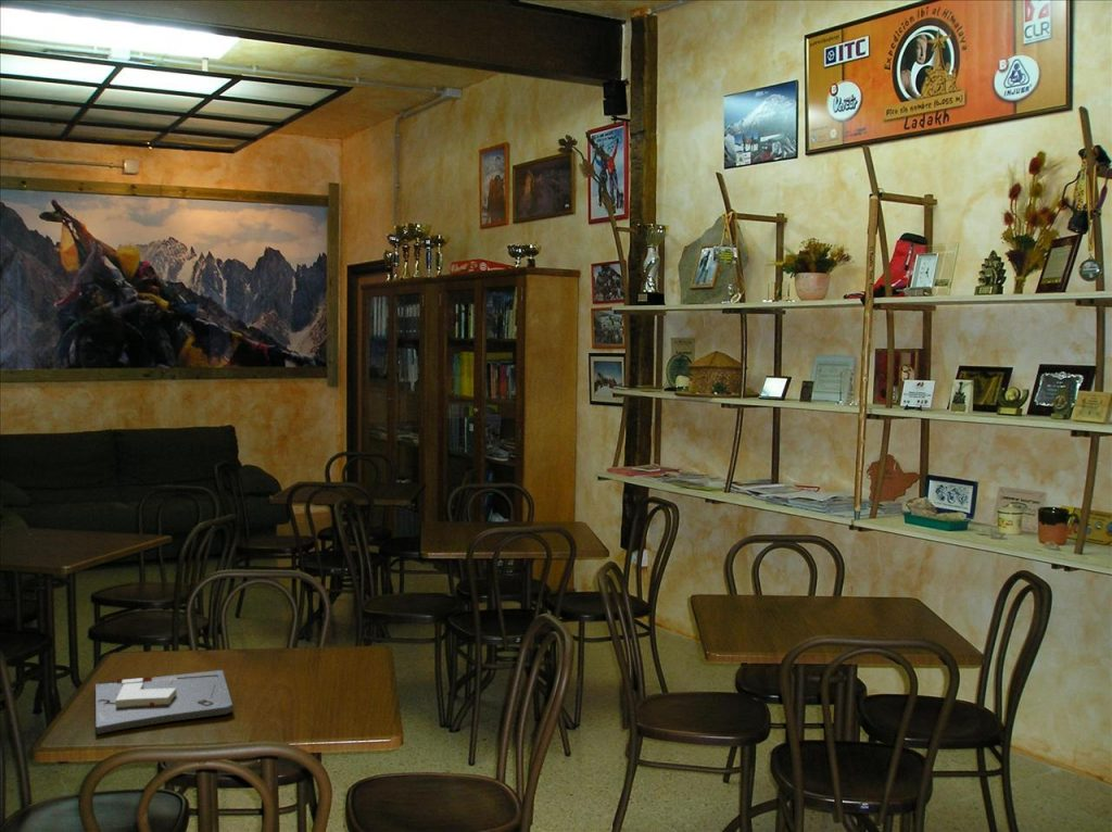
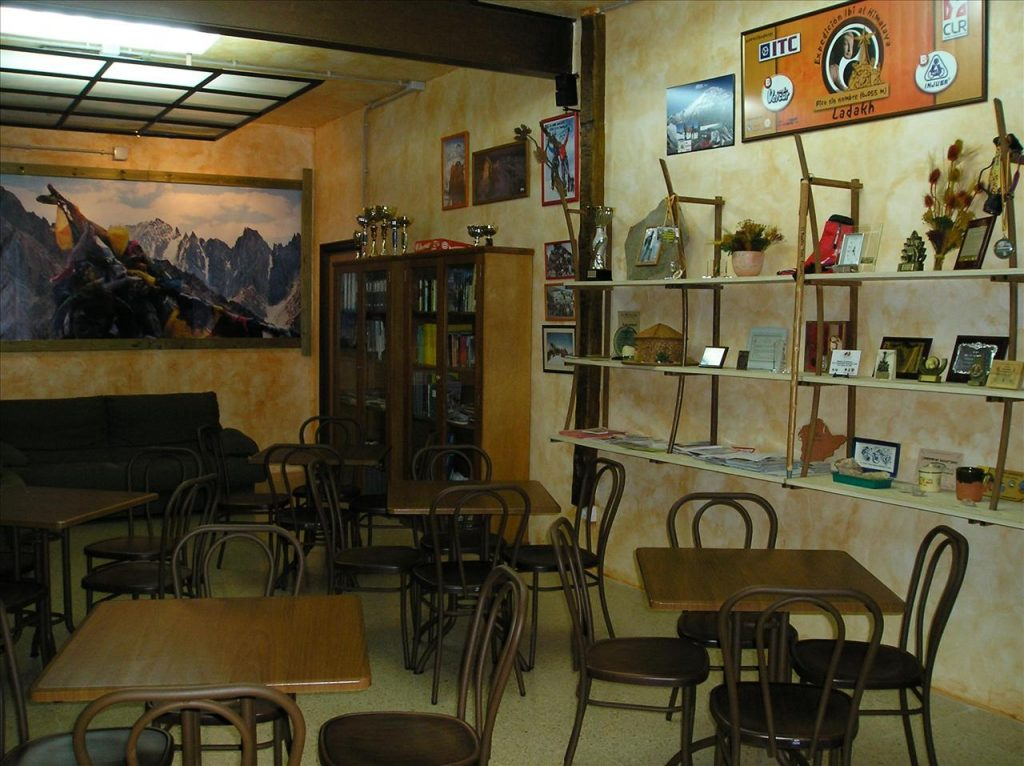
- board game [94,669,233,735]
